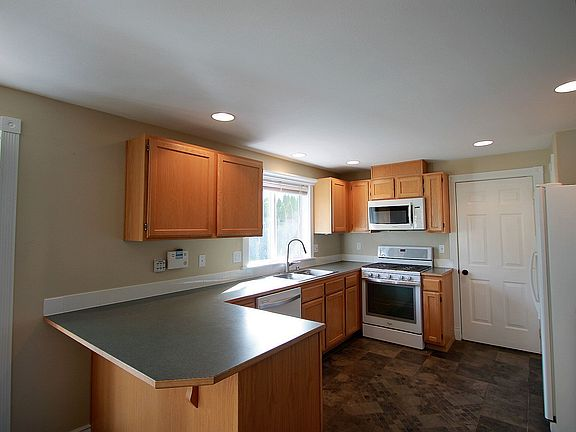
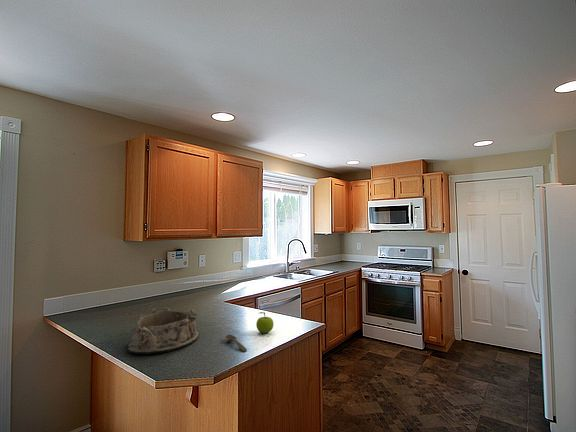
+ spoon [225,334,248,352]
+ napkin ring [126,306,200,355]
+ fruit [255,311,275,334]
